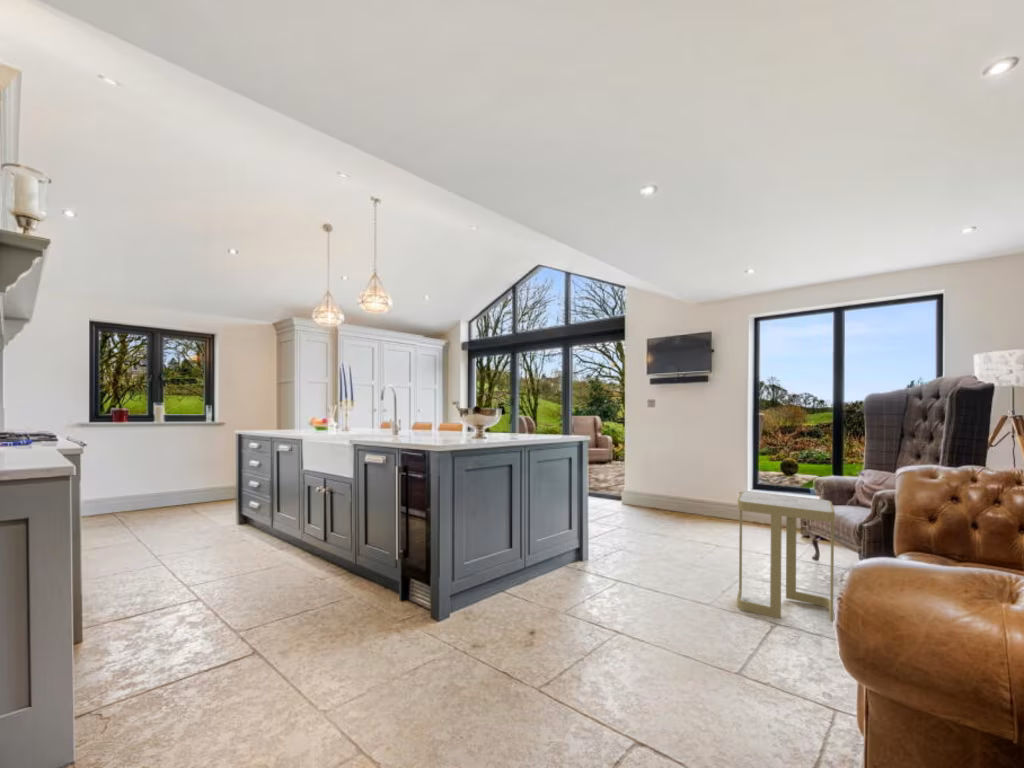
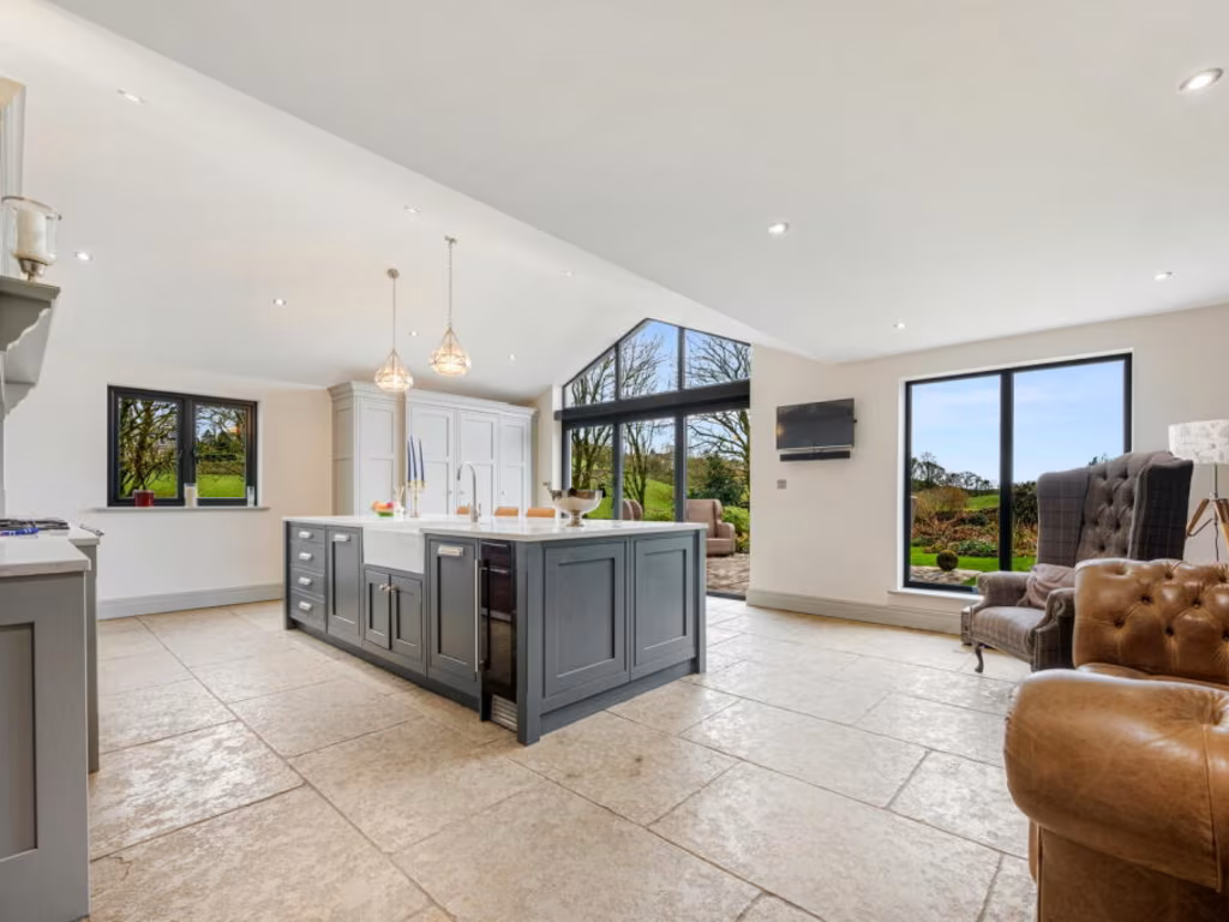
- side table [736,490,836,623]
